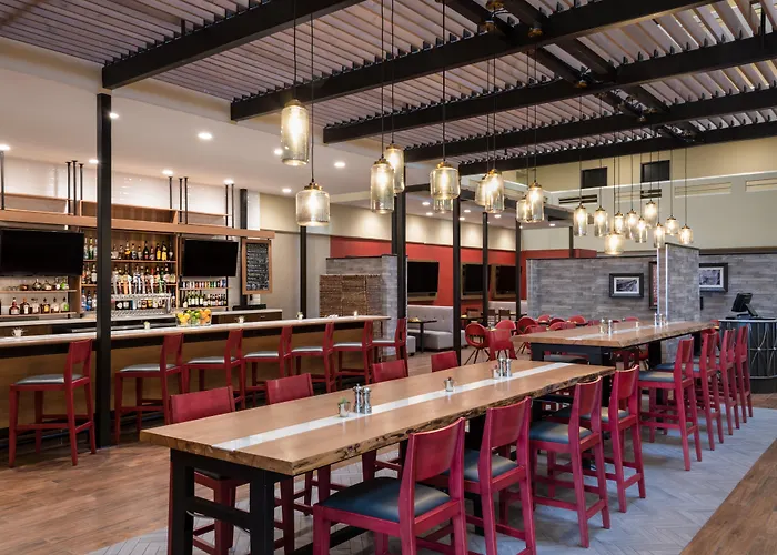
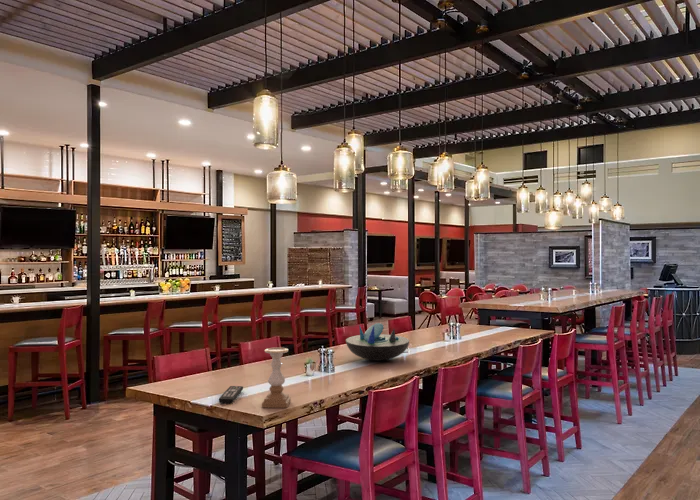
+ candle holder [261,347,292,409]
+ decorative bowl [345,322,410,362]
+ remote control [218,385,244,405]
